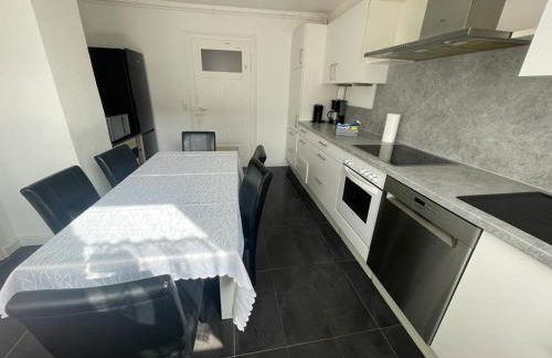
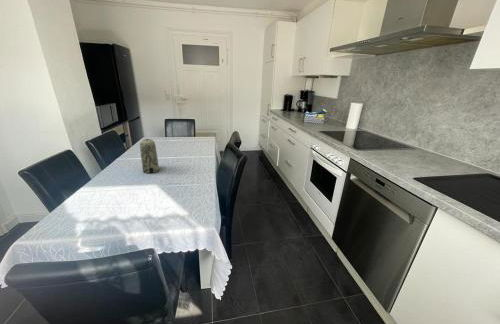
+ toy elephant [139,138,160,174]
